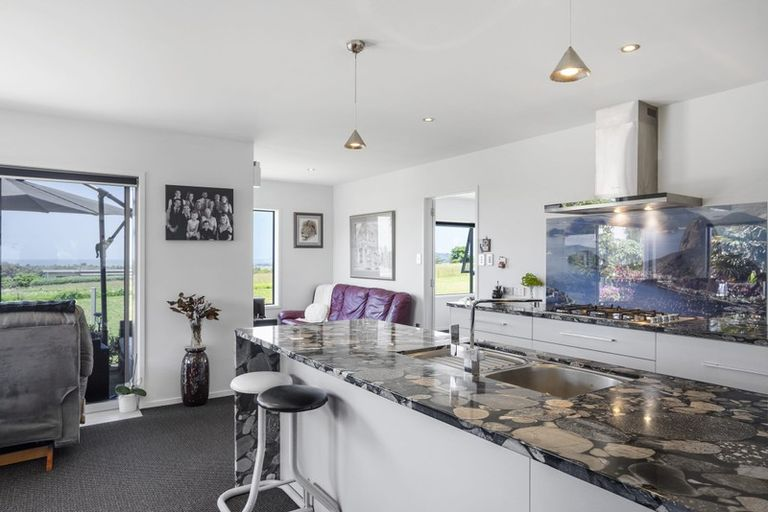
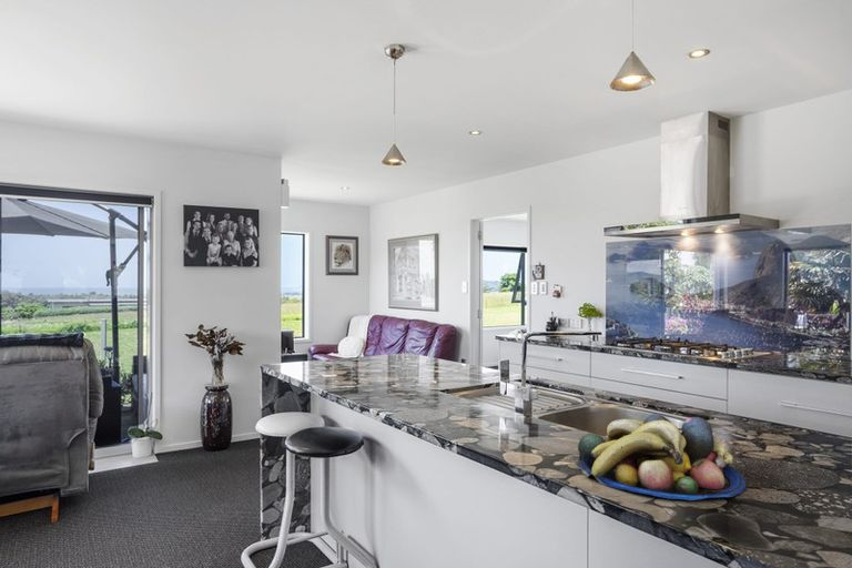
+ fruit bowl [575,413,748,501]
